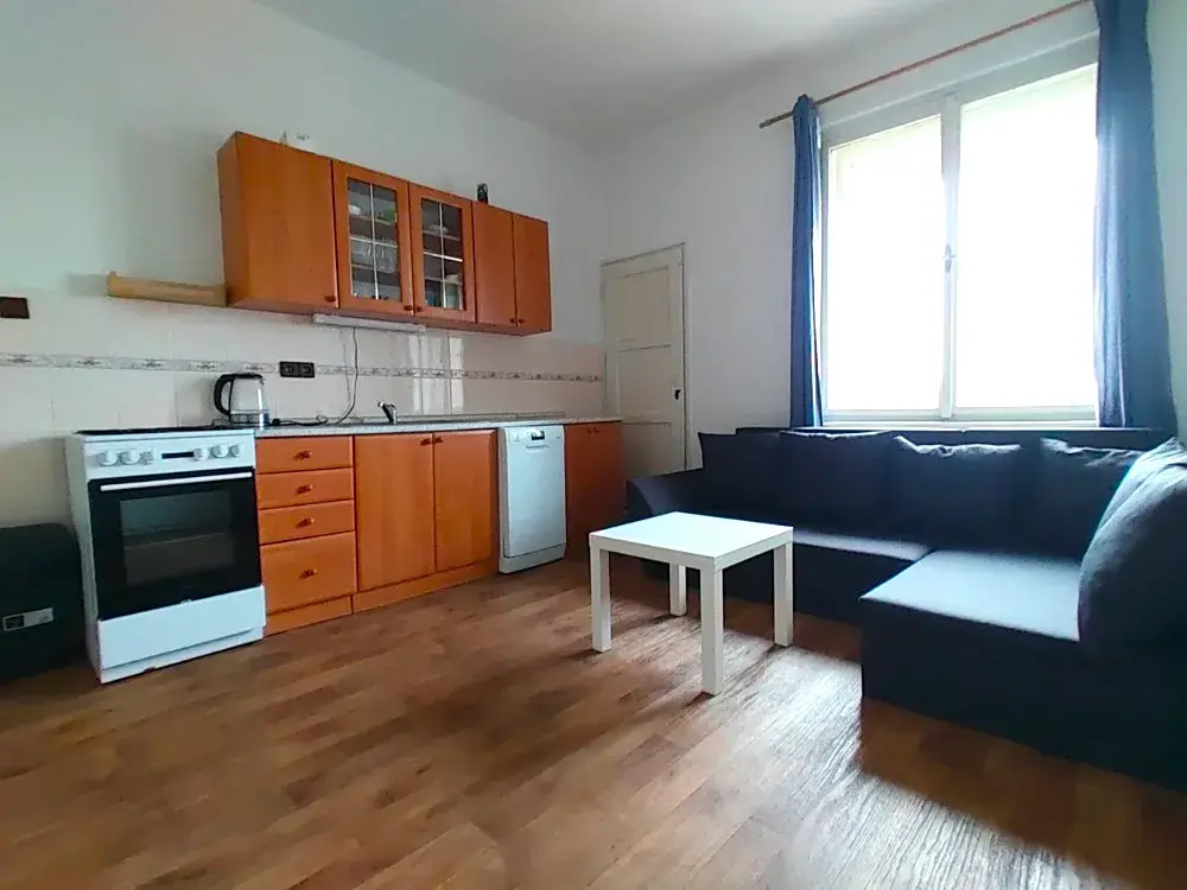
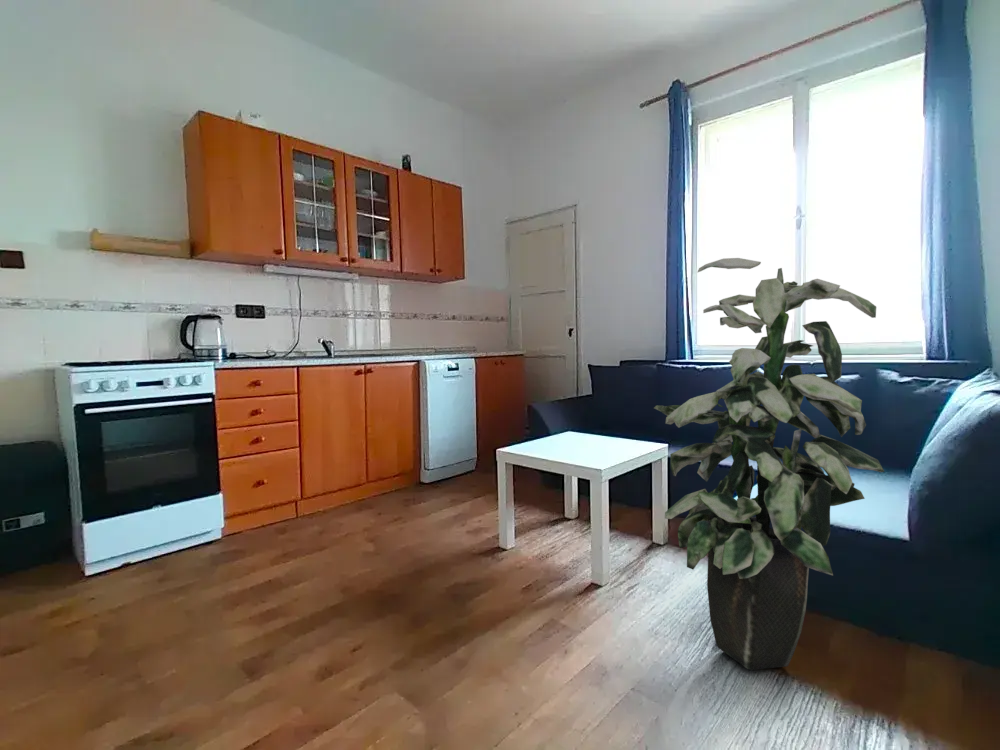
+ indoor plant [653,257,885,671]
